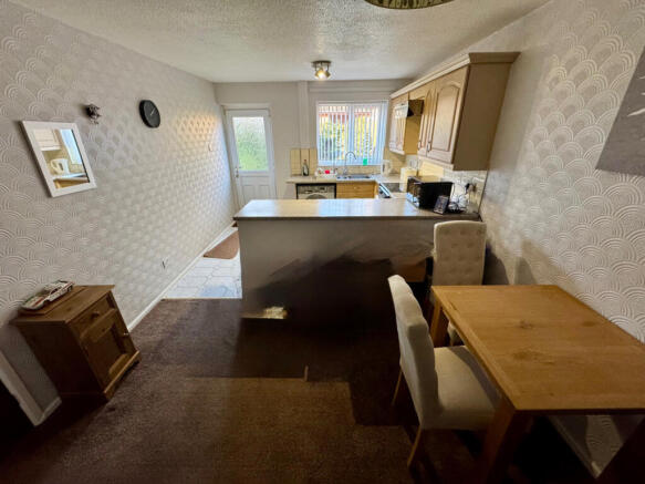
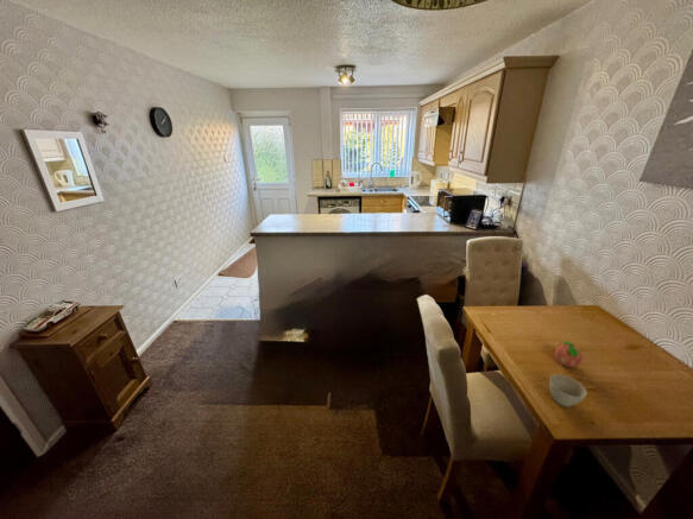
+ fruit [554,340,584,368]
+ flower pot [548,373,587,407]
